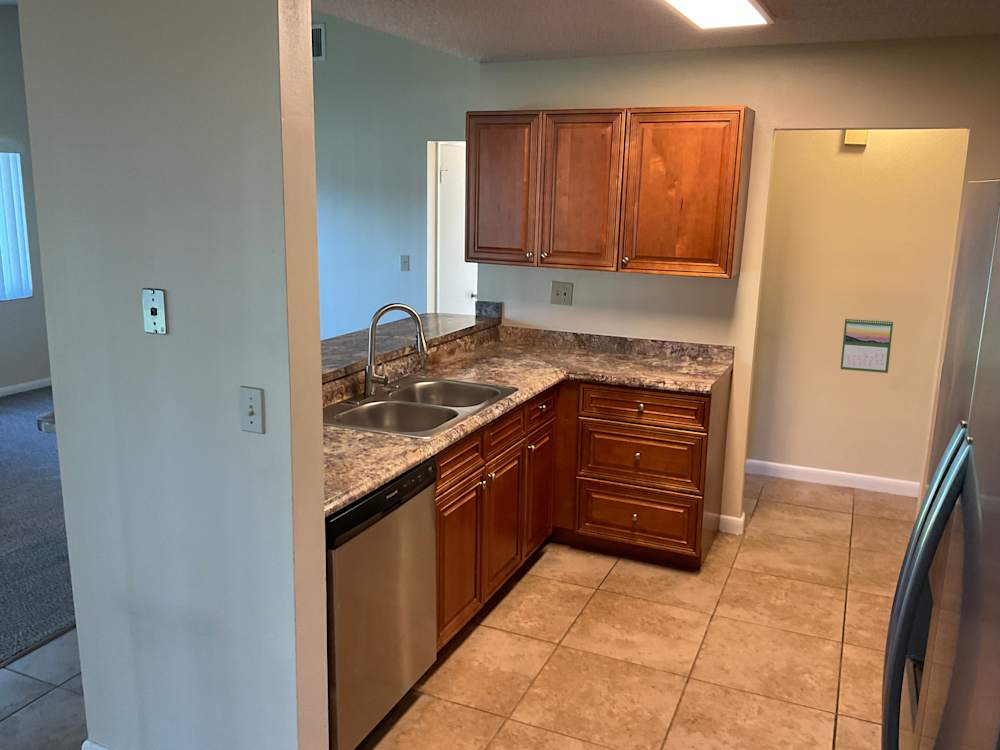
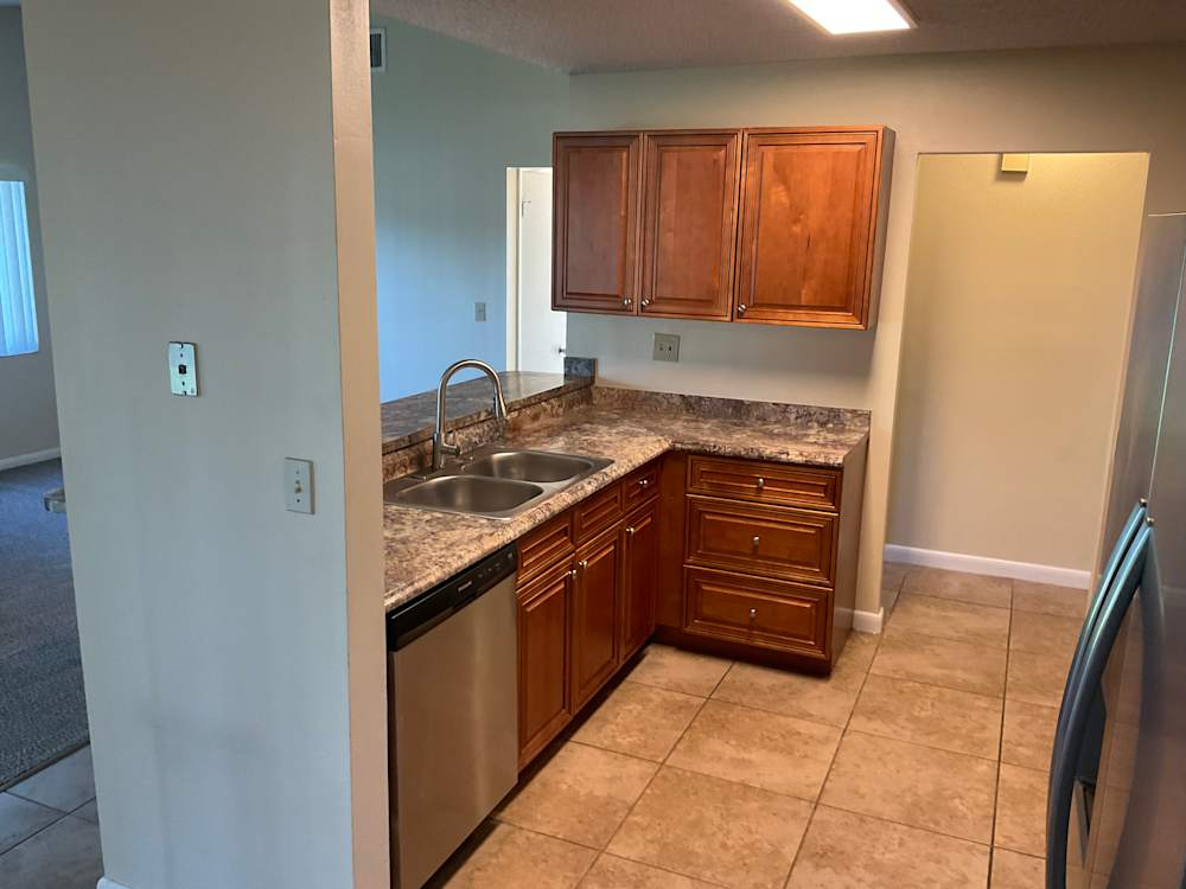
- calendar [839,317,894,374]
